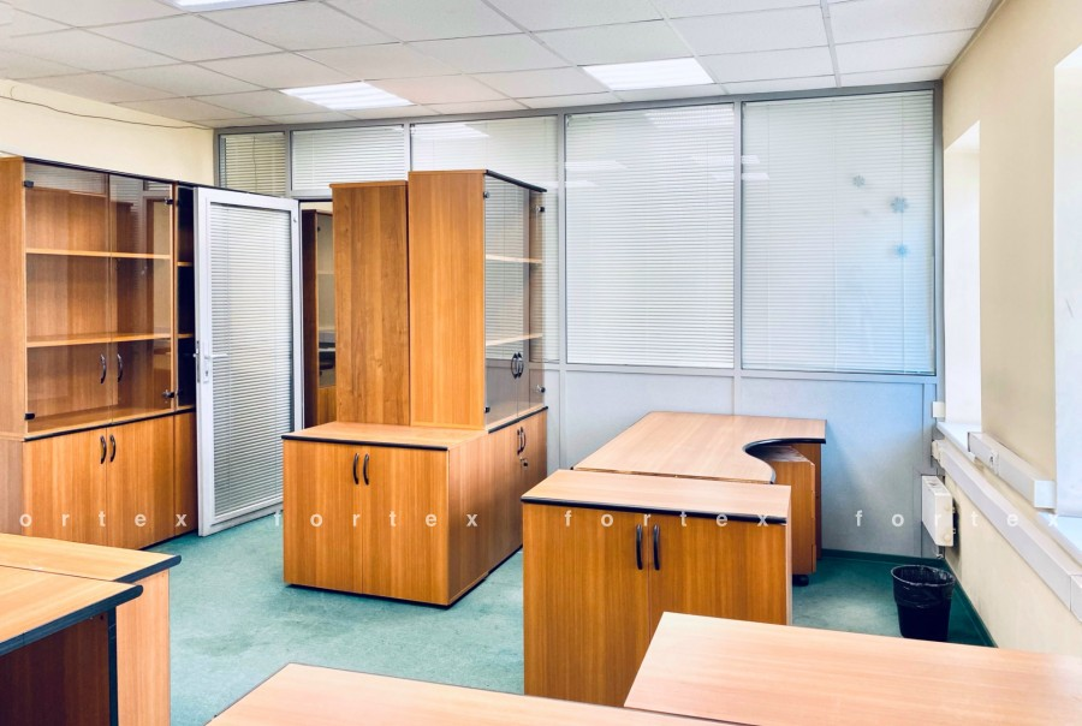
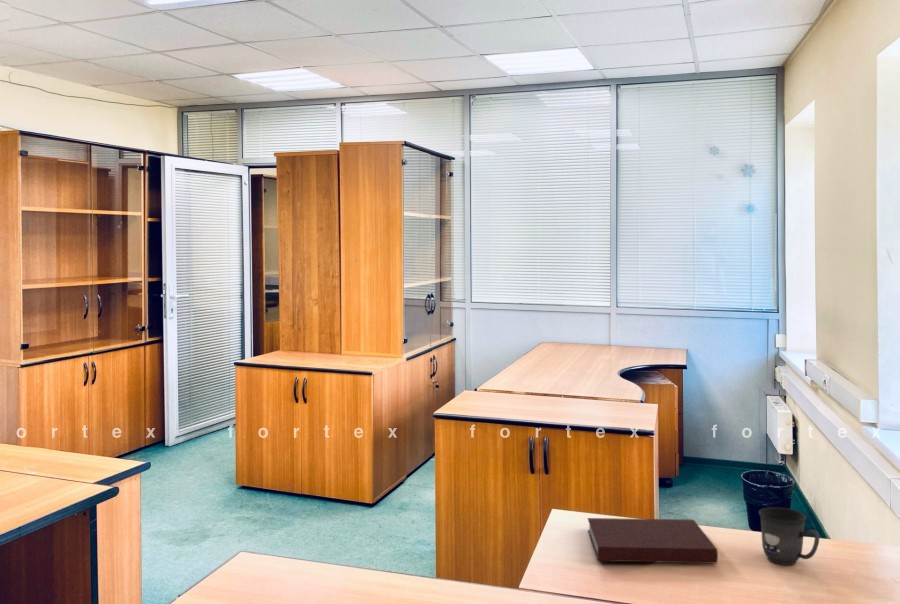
+ notebook [587,517,719,565]
+ mug [758,506,820,566]
